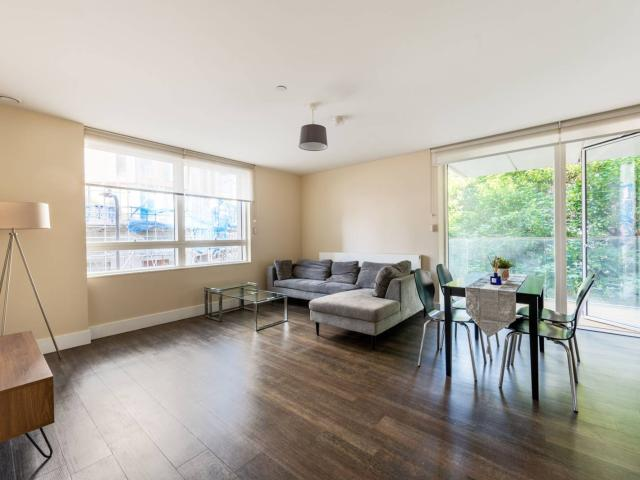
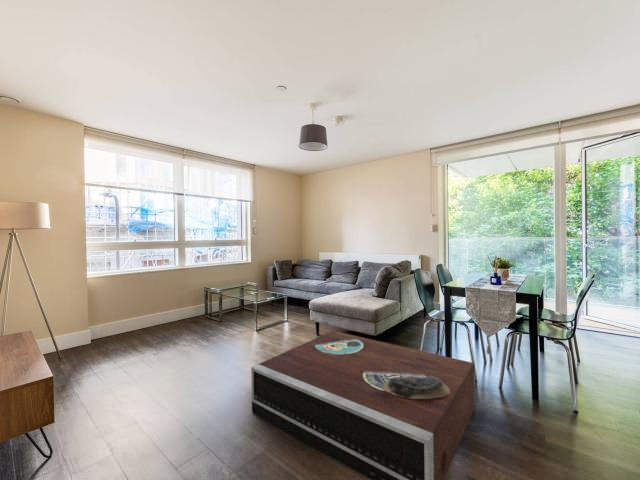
+ stereo [250,330,476,480]
+ decorative bowl [384,377,450,399]
